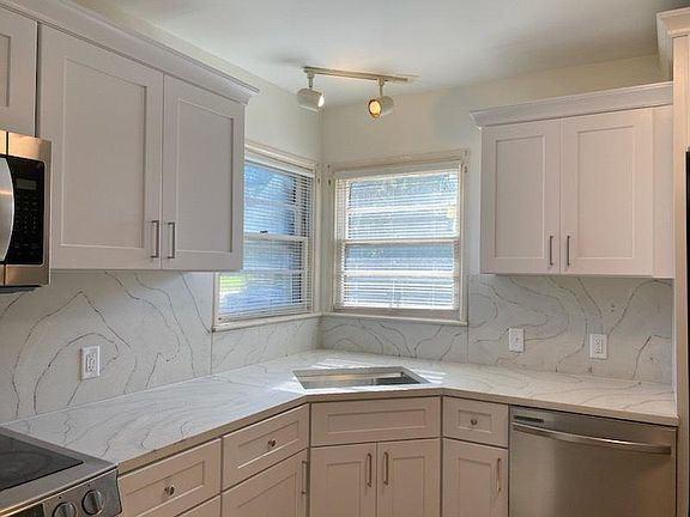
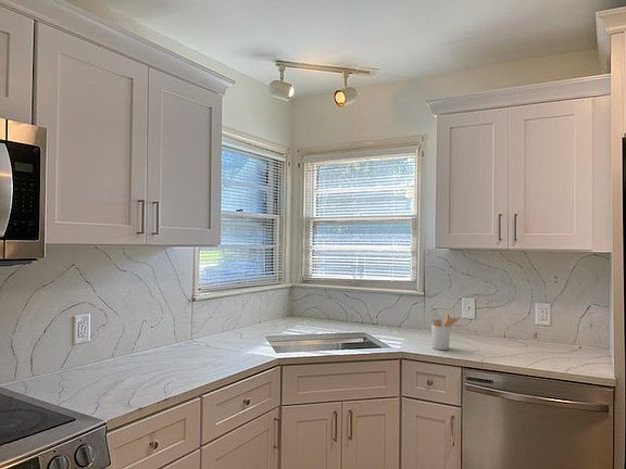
+ utensil holder [430,313,461,351]
